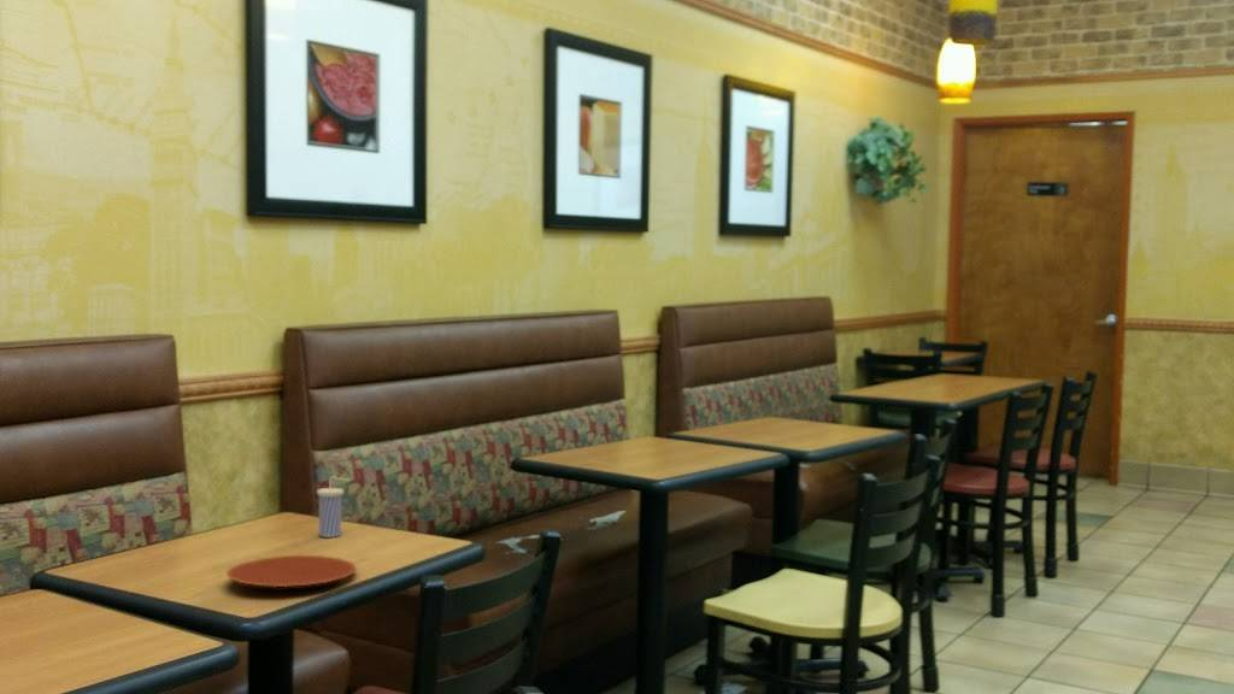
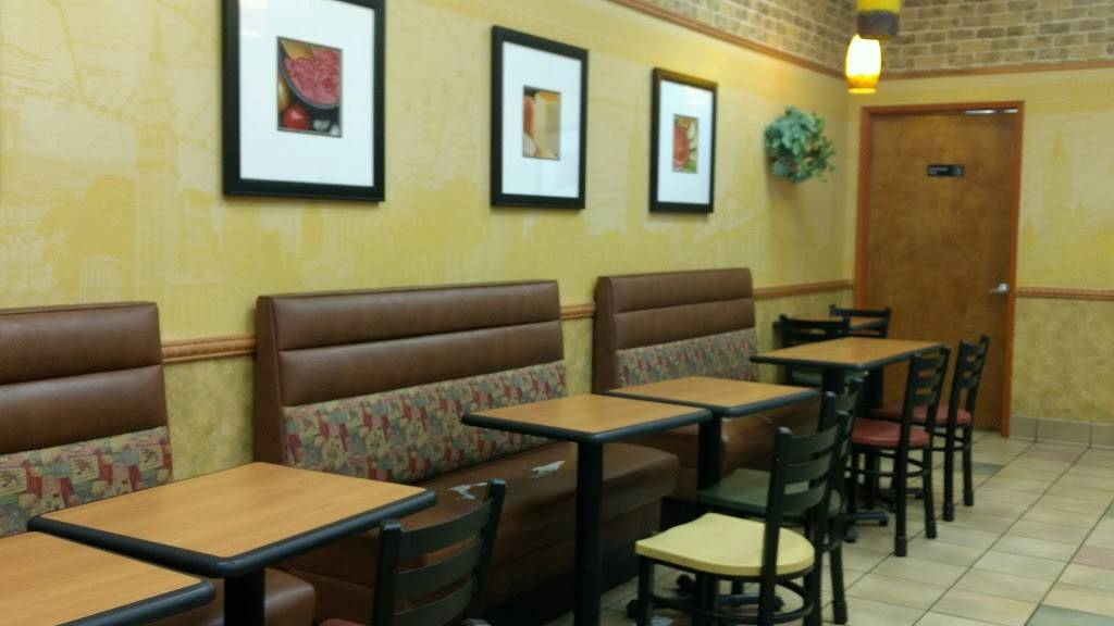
- beverage cup [316,475,351,539]
- plate [225,554,358,588]
